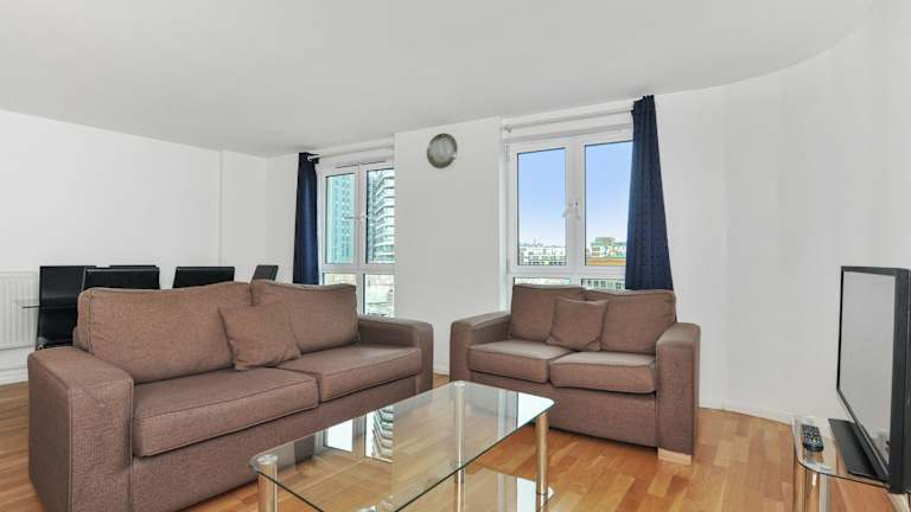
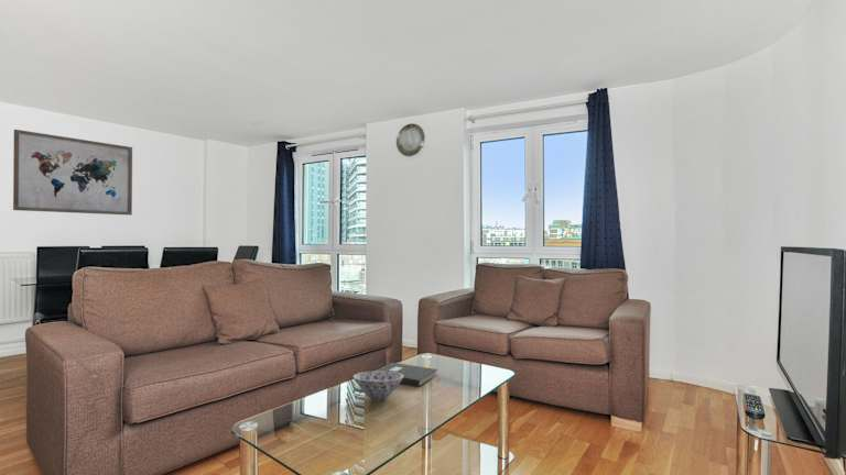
+ wall art [12,129,133,217]
+ book [373,362,438,387]
+ bowl [352,371,403,401]
